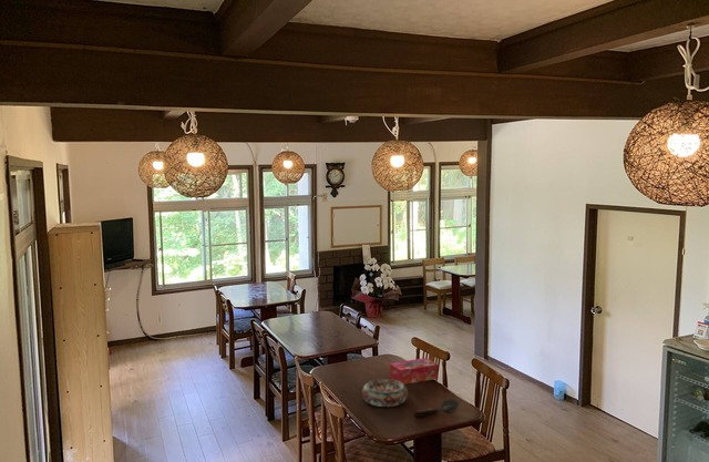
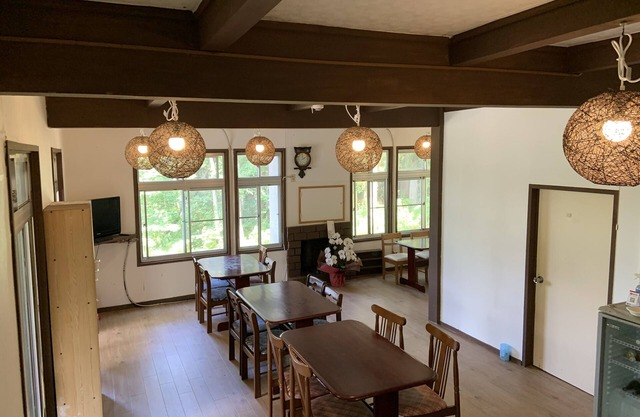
- spoon [413,398,460,419]
- decorative bowl [361,378,409,408]
- tissue box [389,357,439,386]
